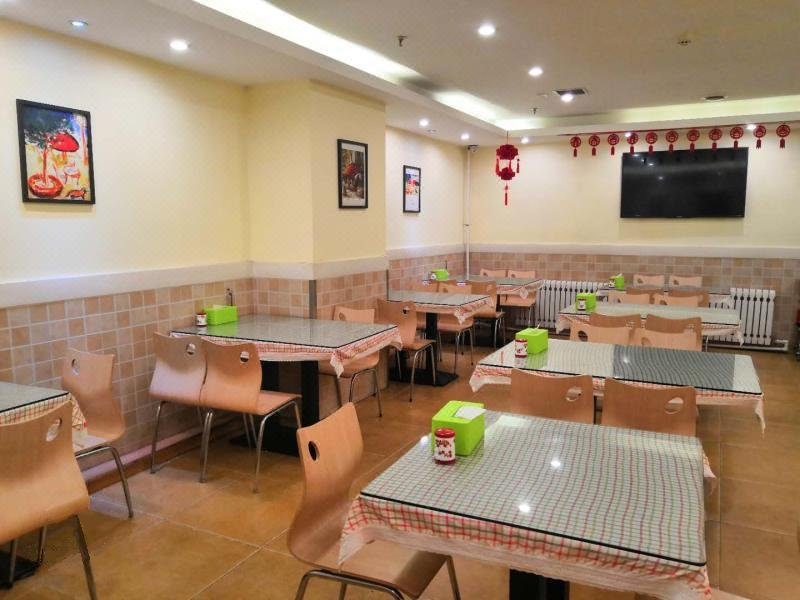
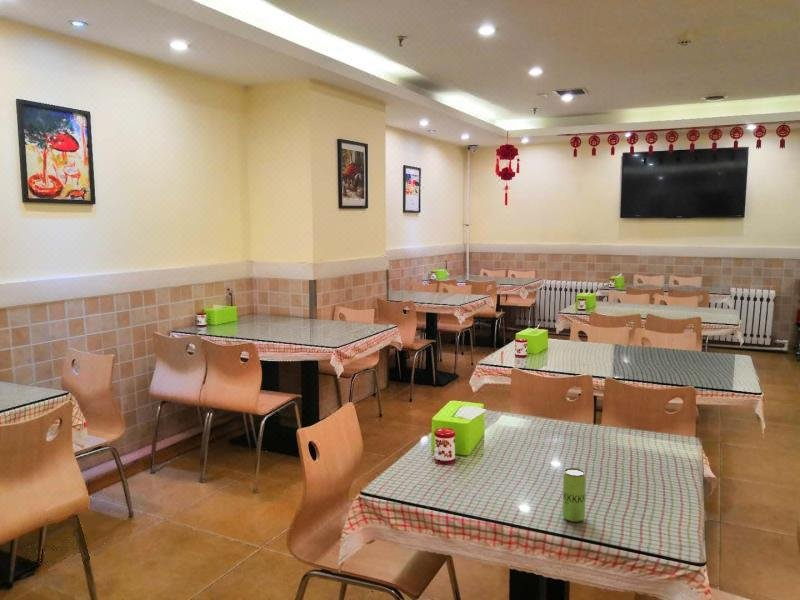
+ beverage can [561,467,587,523]
